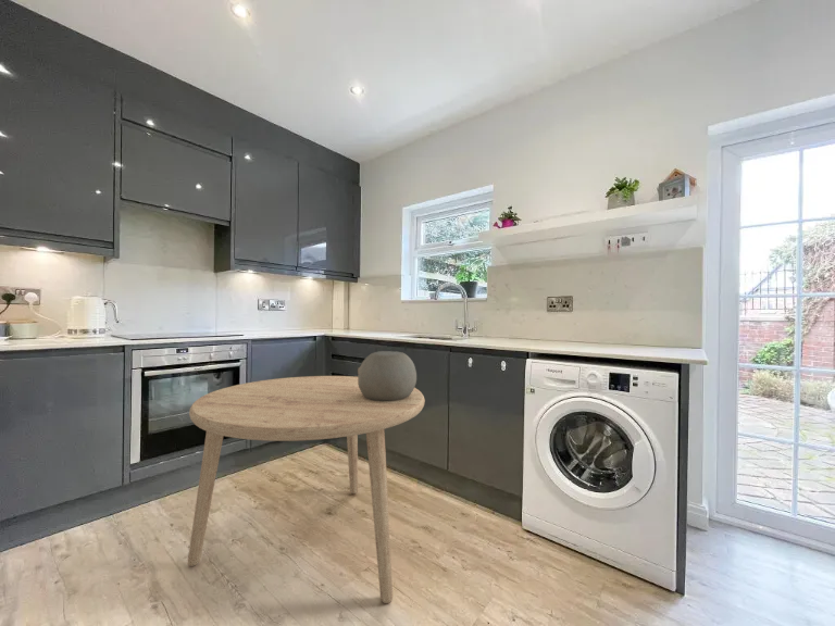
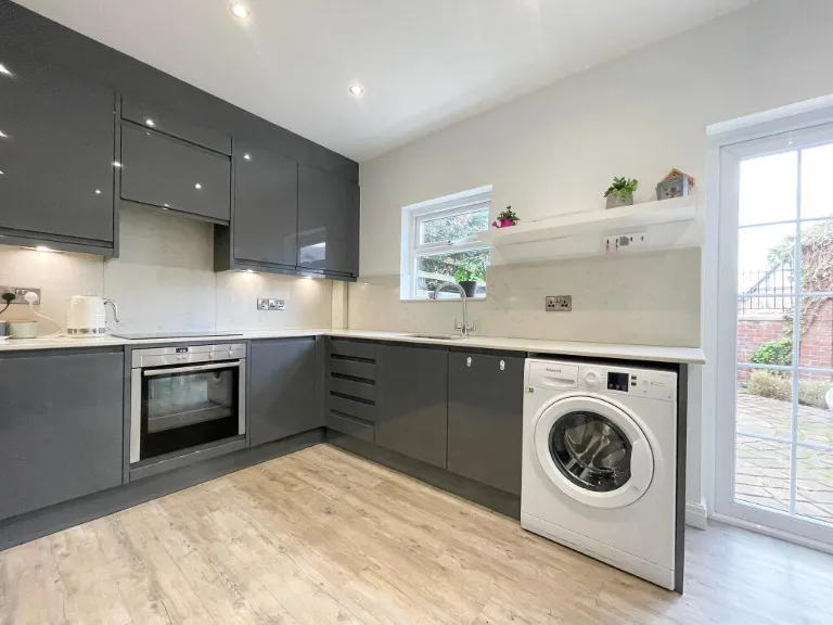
- bowl [357,350,418,401]
- dining table [187,375,426,604]
